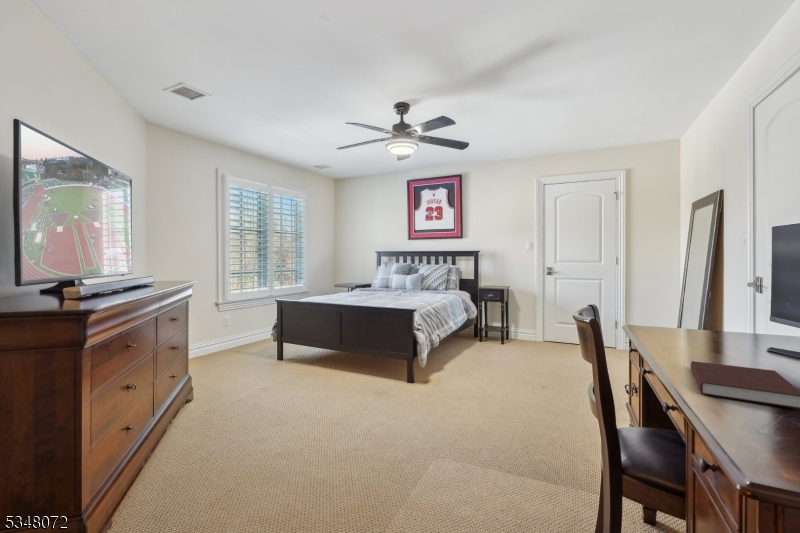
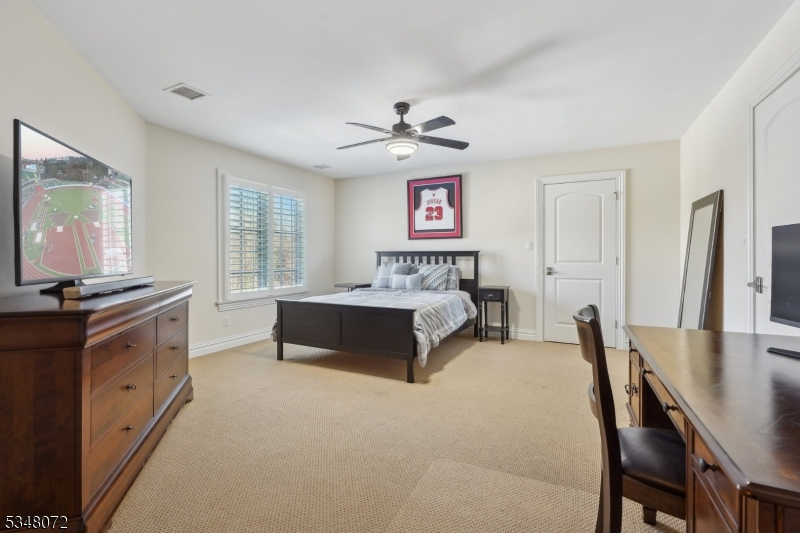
- notebook [690,360,800,410]
